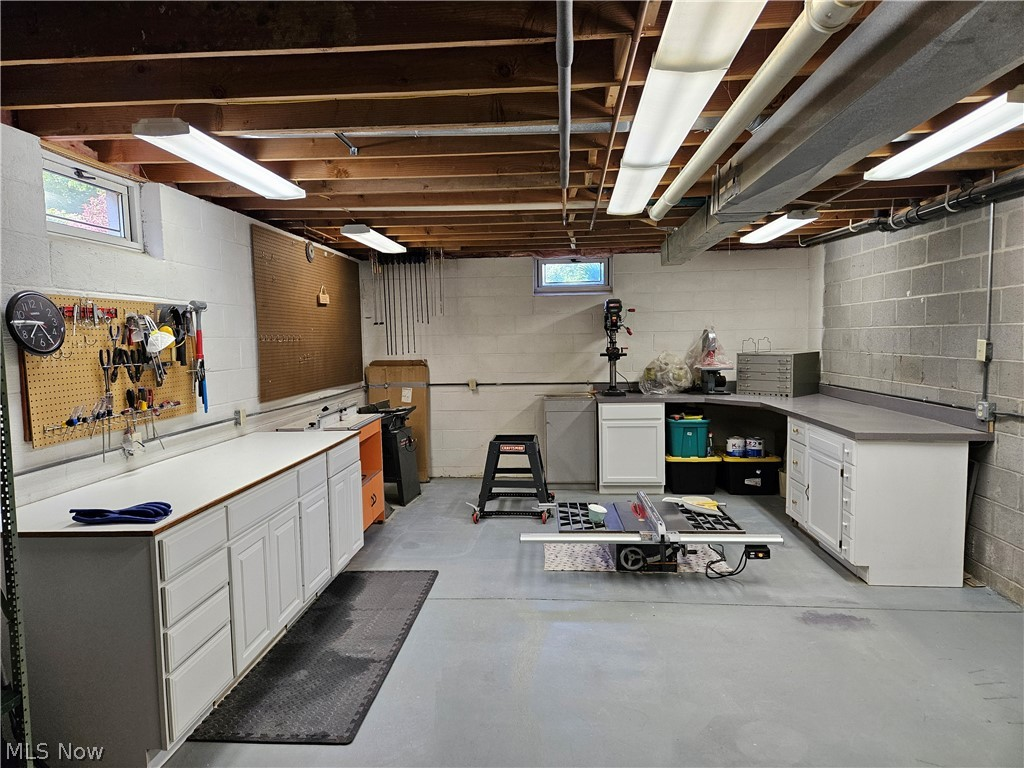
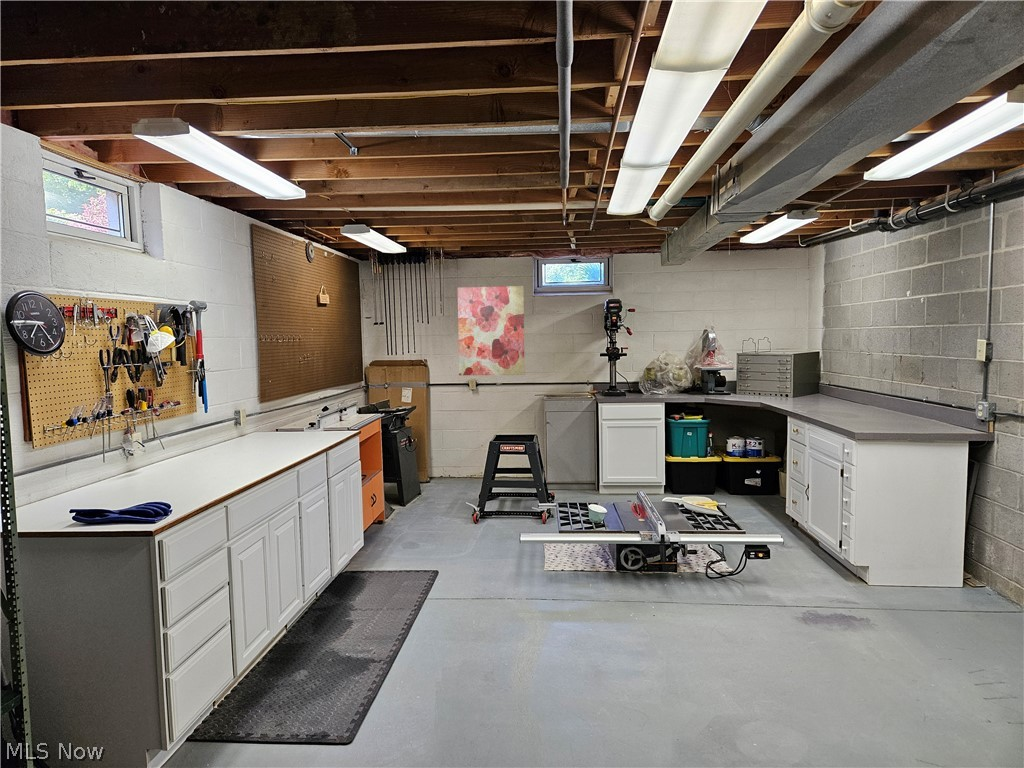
+ wall art [456,285,525,376]
